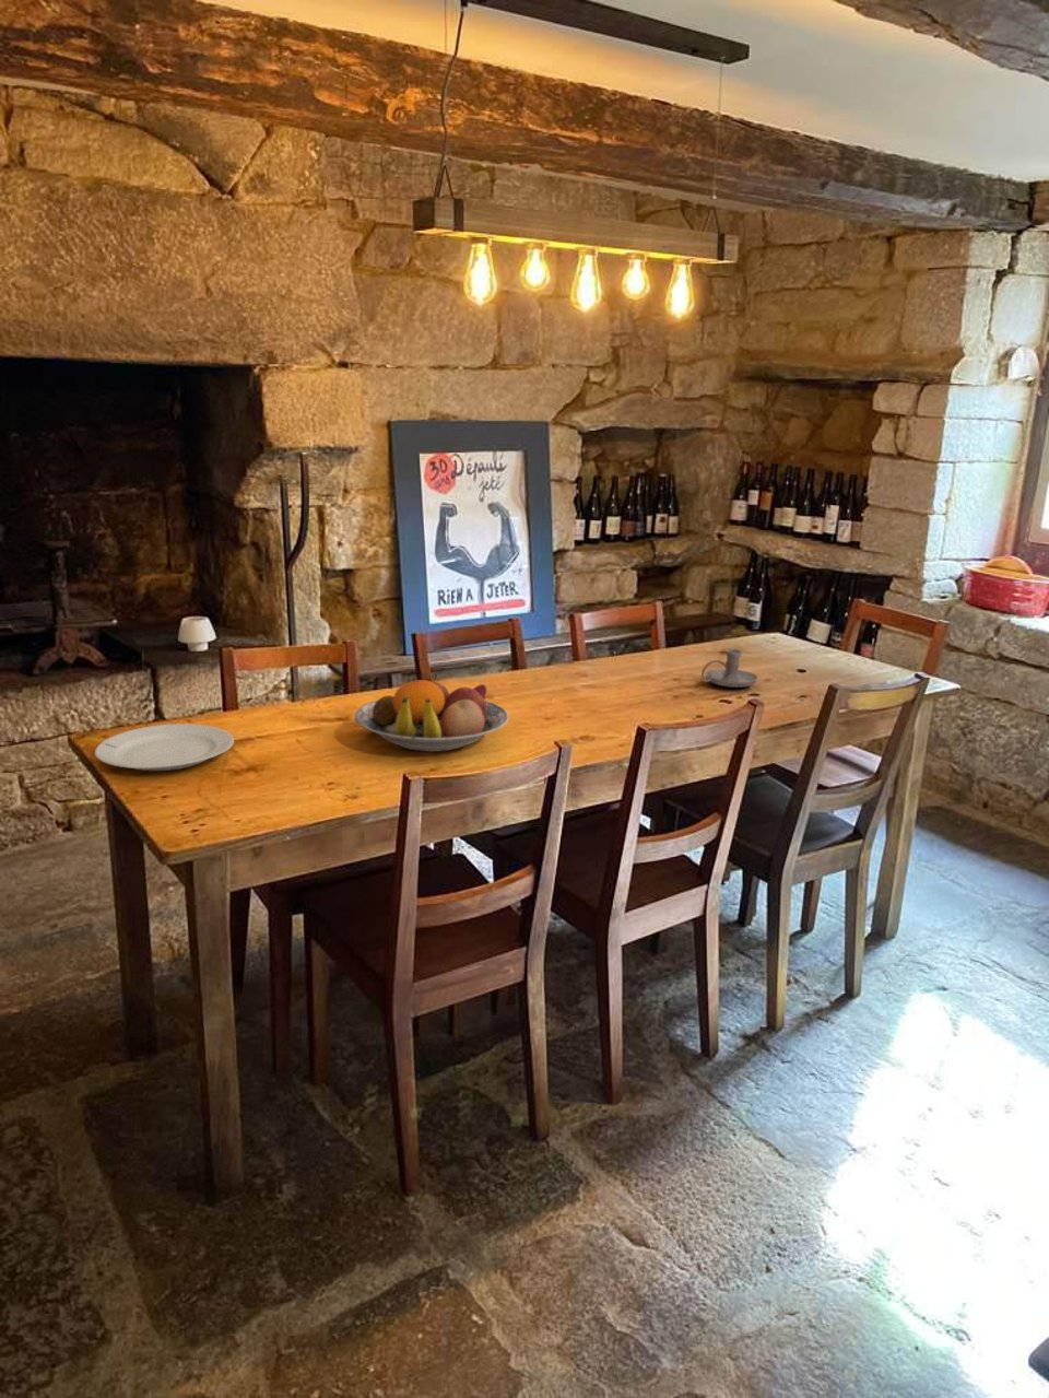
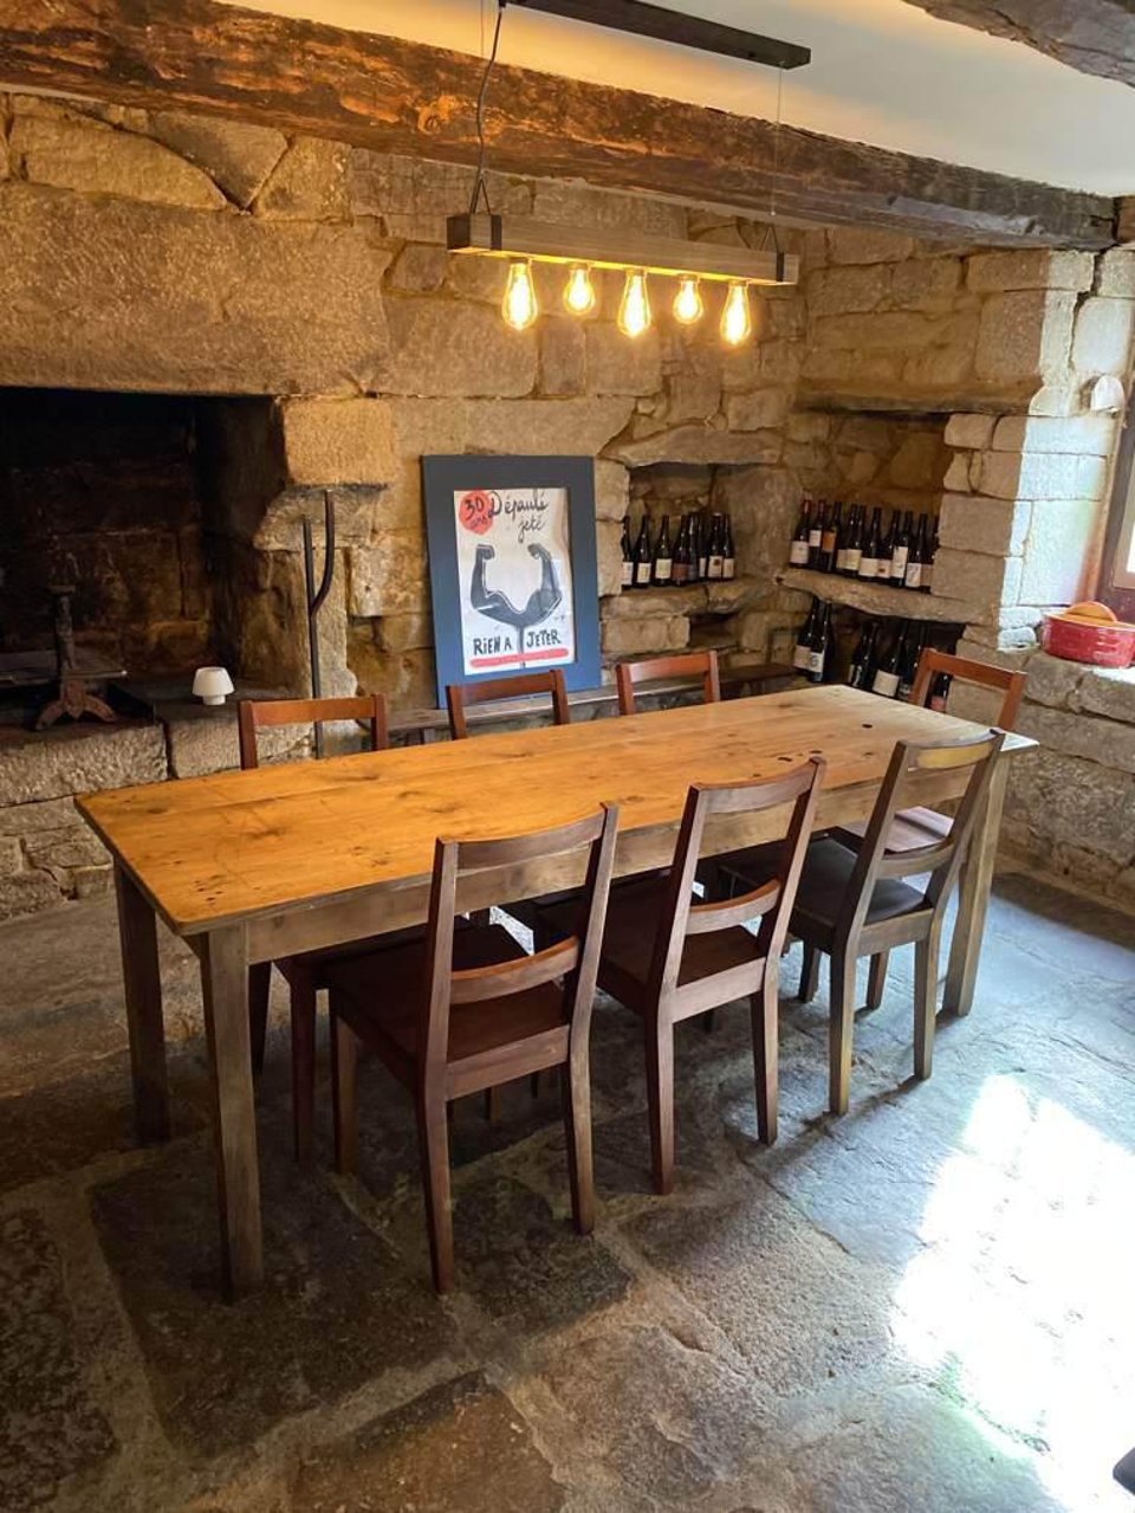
- fruit bowl [354,673,510,754]
- chinaware [94,723,235,771]
- candle holder [701,648,759,689]
